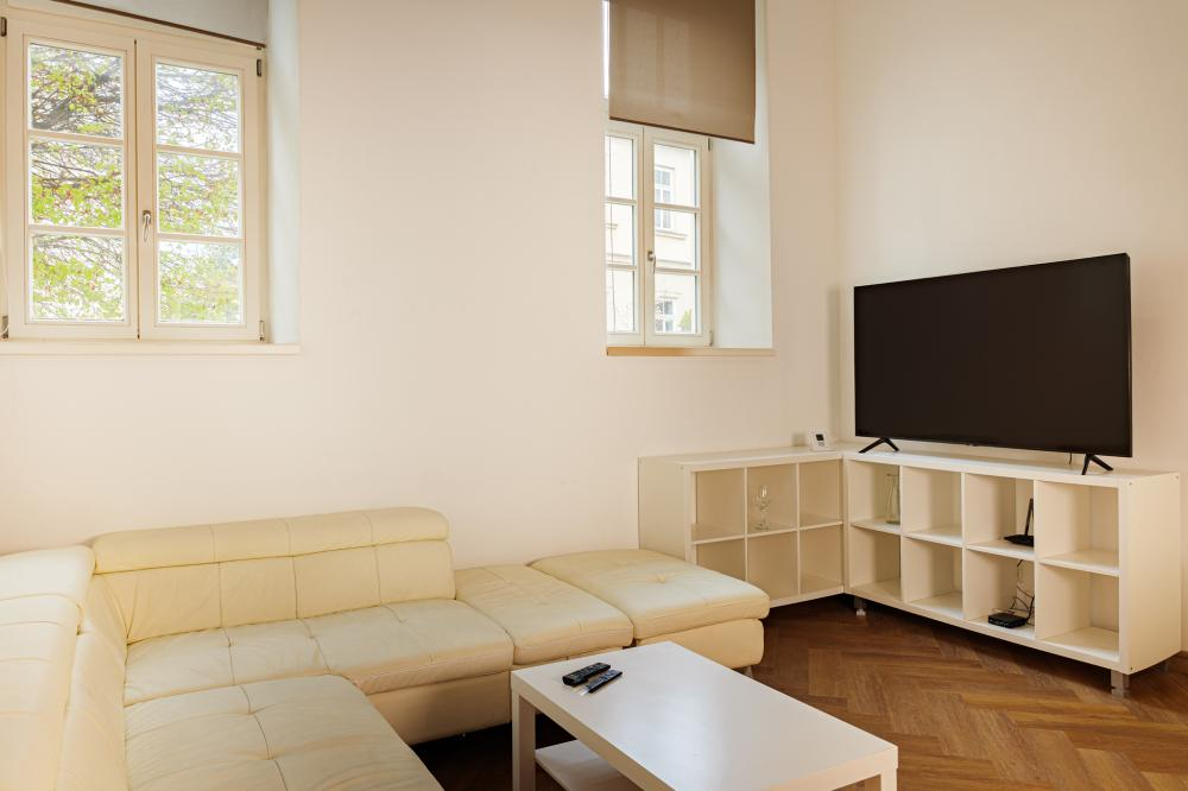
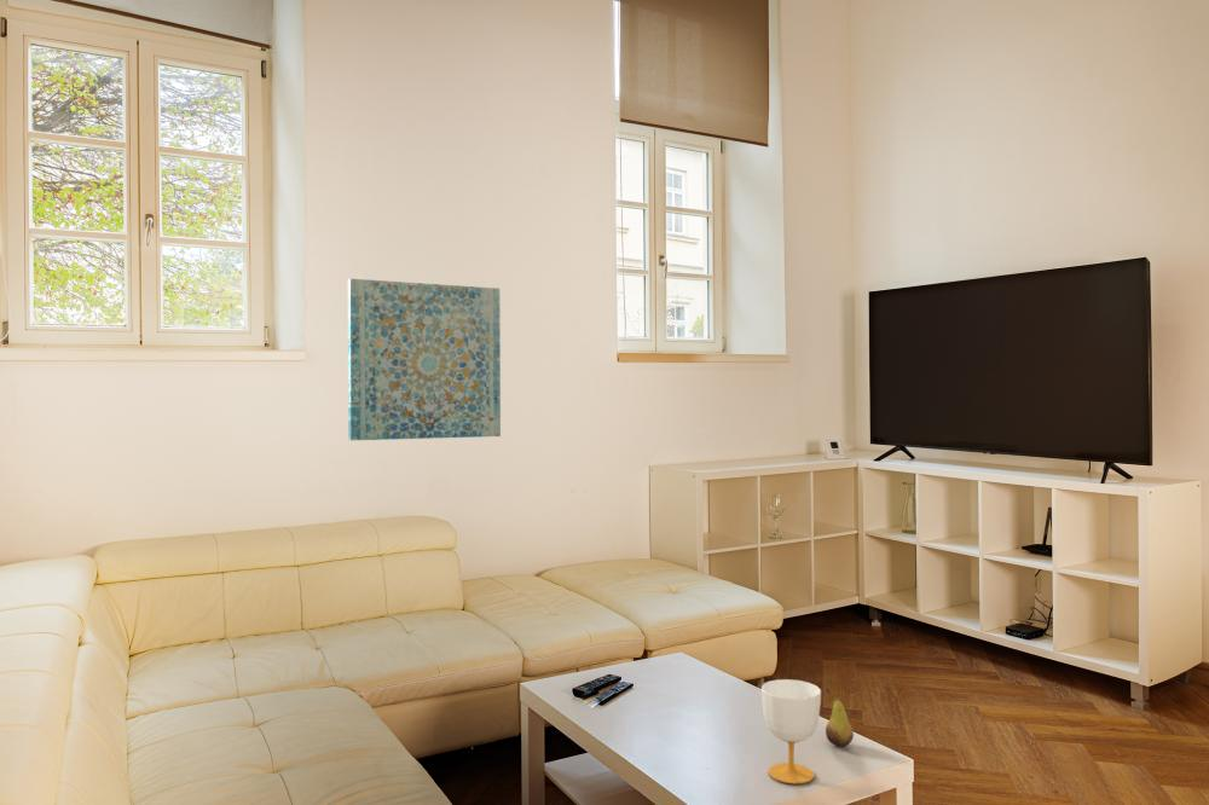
+ wall art [347,278,502,441]
+ cup [760,678,822,784]
+ fruit [825,689,855,748]
